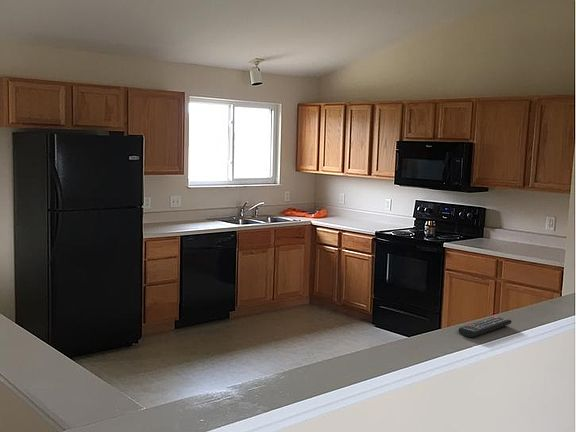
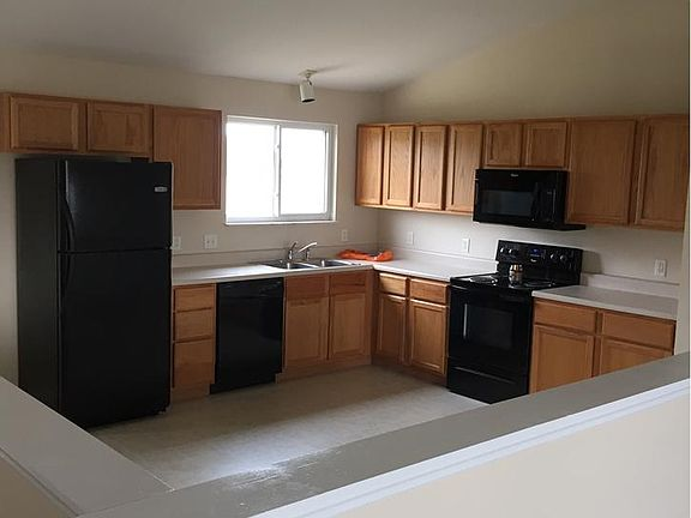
- remote control [457,316,513,338]
